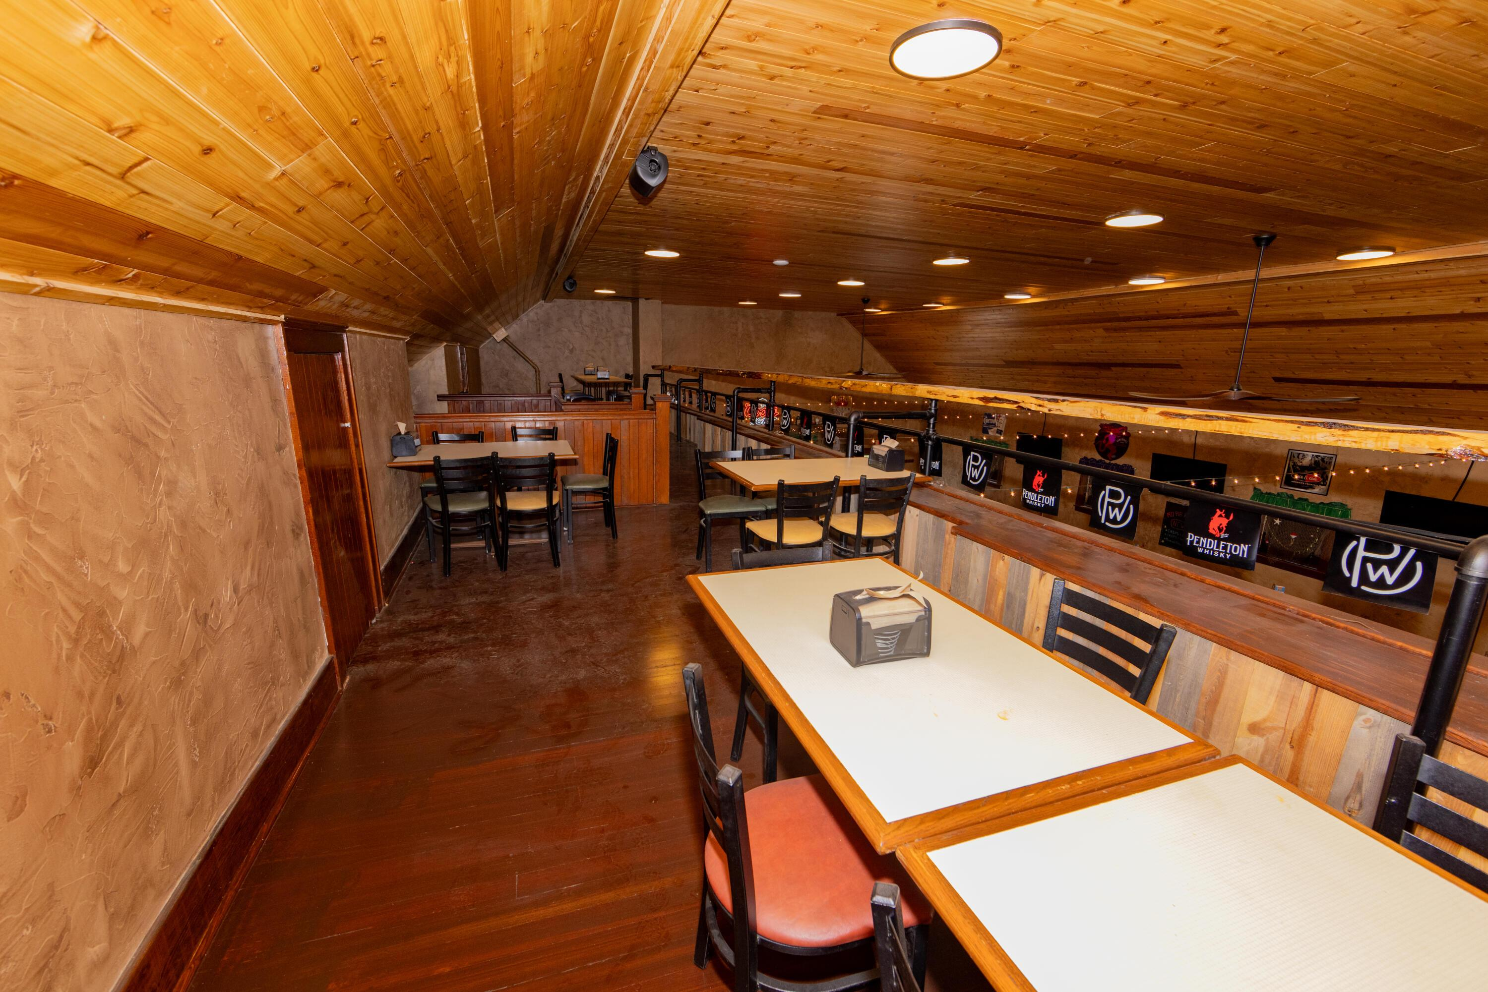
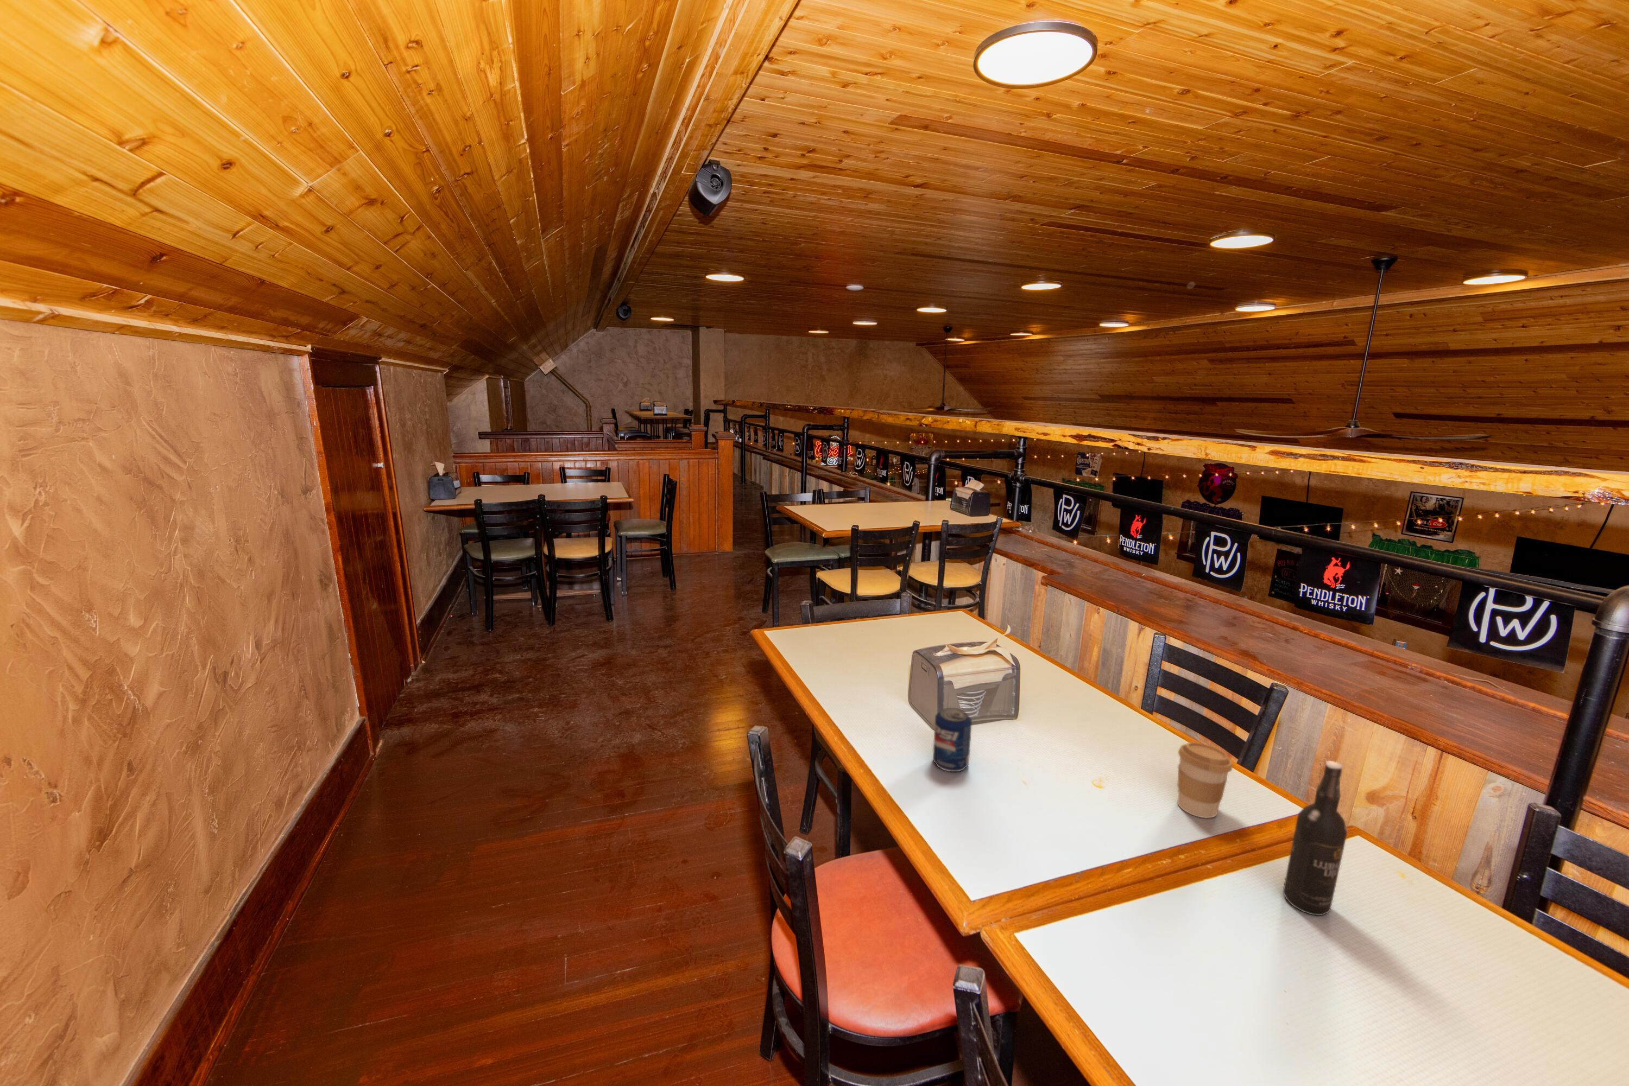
+ wine bottle [1282,760,1348,916]
+ coffee cup [1177,742,1233,819]
+ beverage can [932,707,972,772]
